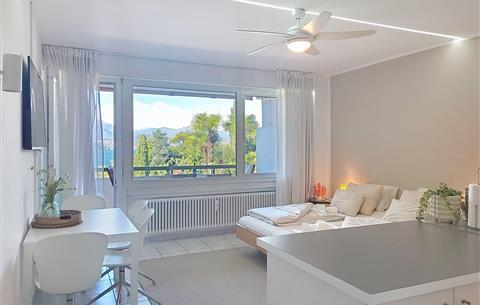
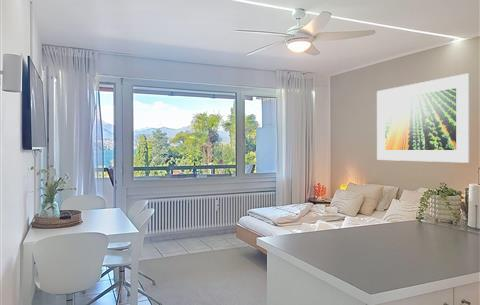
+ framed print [376,72,471,164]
